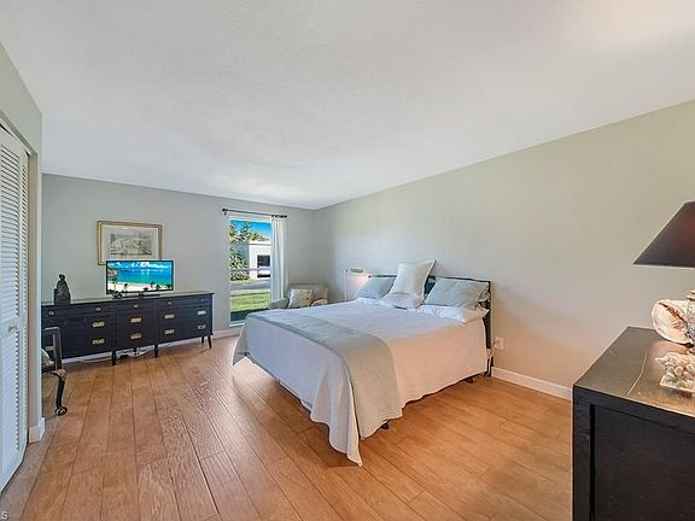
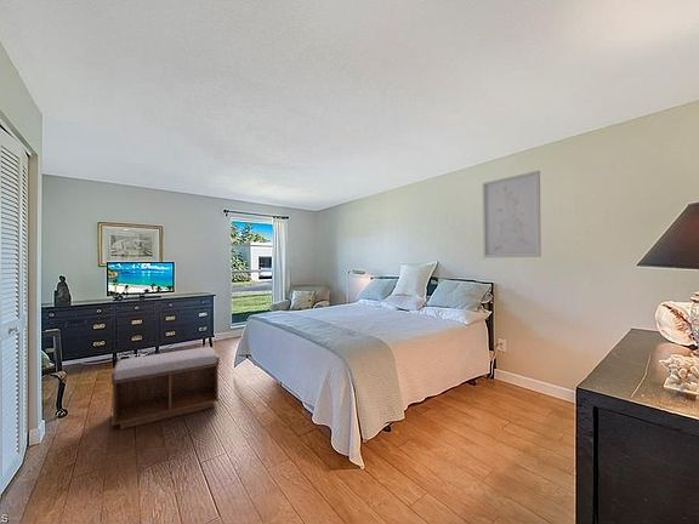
+ wall art [481,170,542,260]
+ bench [110,346,221,431]
